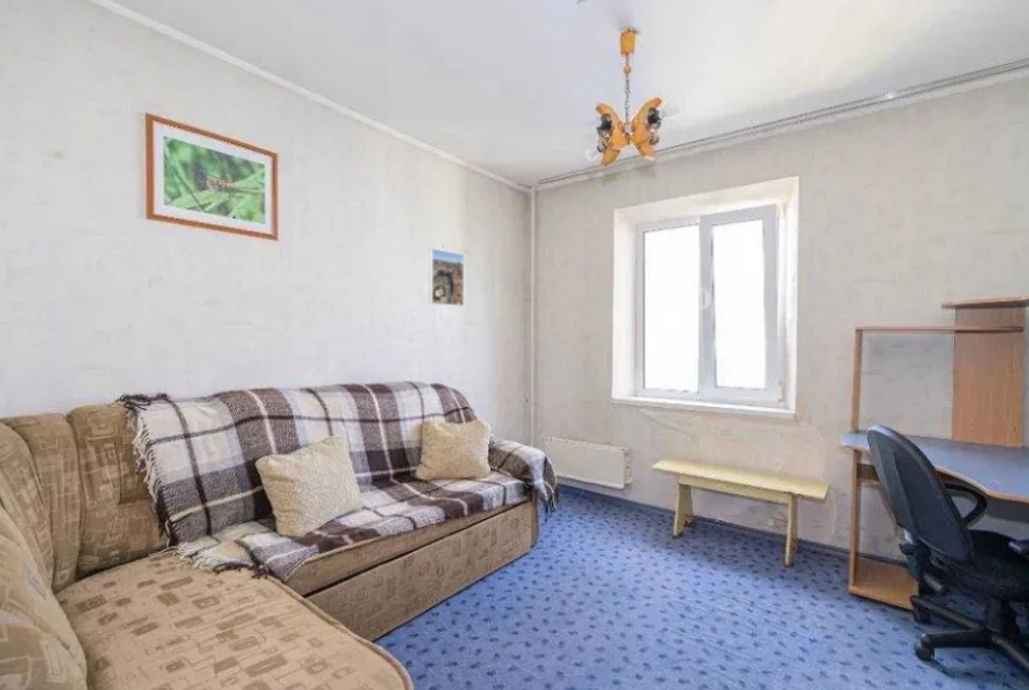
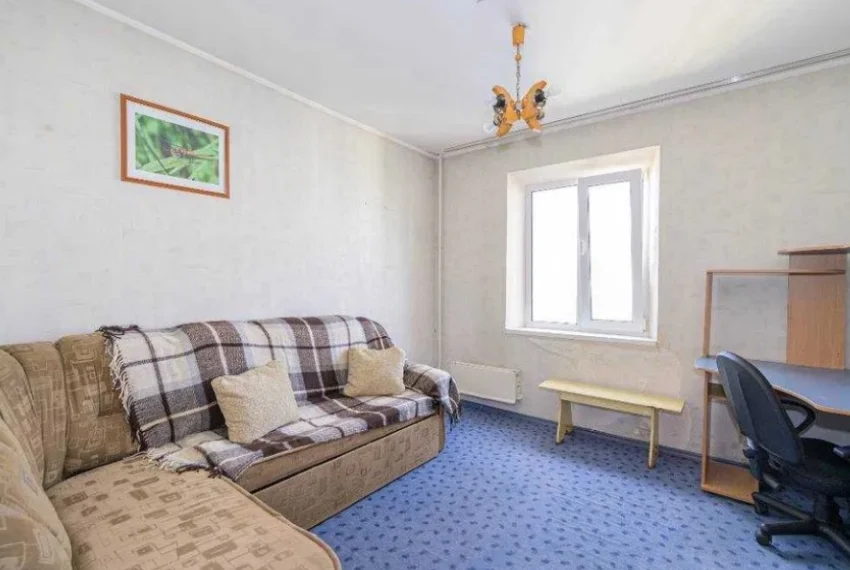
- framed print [429,247,465,307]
